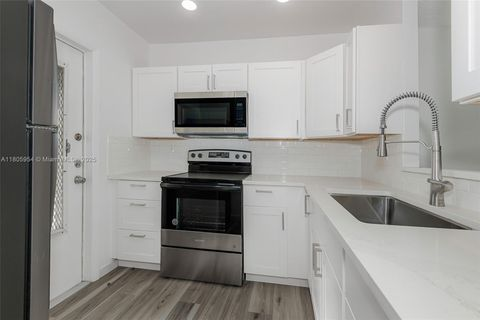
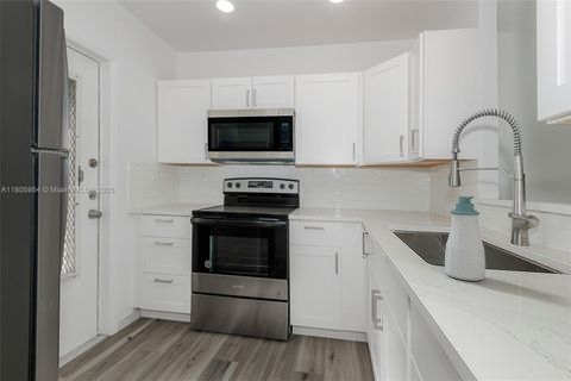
+ soap bottle [444,195,487,282]
